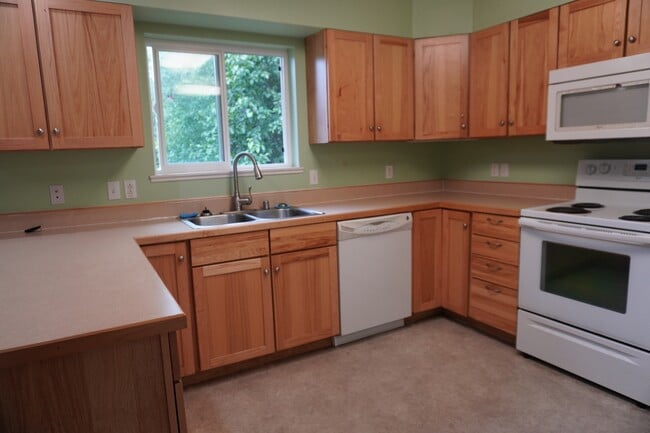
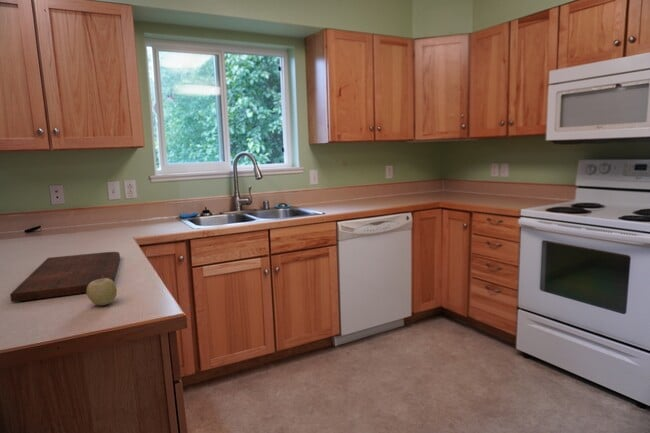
+ fruit [86,275,118,306]
+ cutting board [9,251,121,303]
